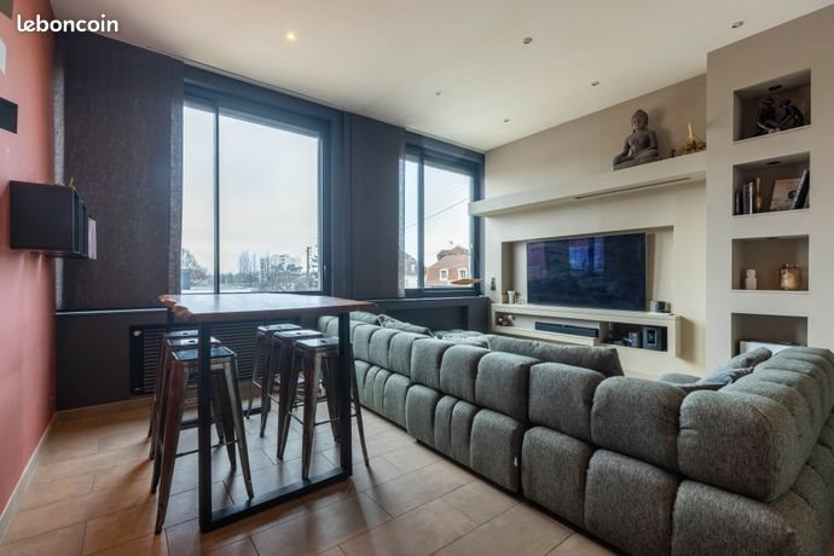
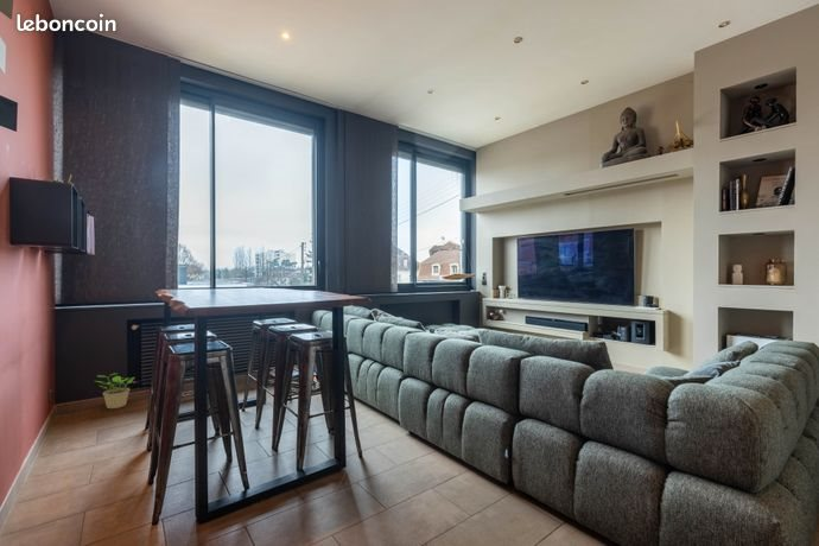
+ potted plant [95,372,135,410]
